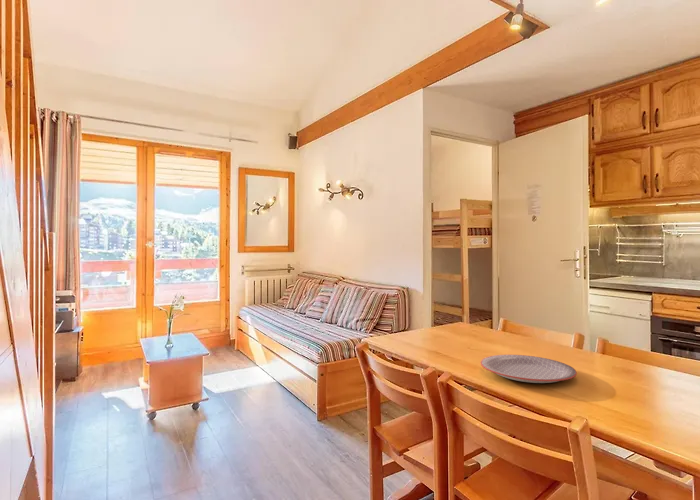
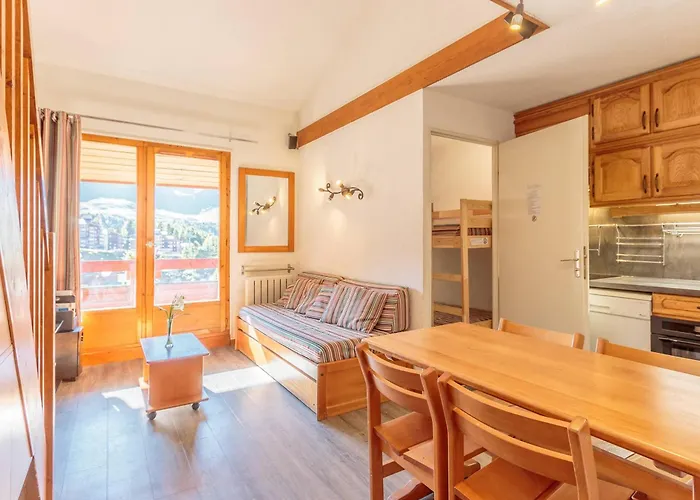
- plate [480,354,578,384]
